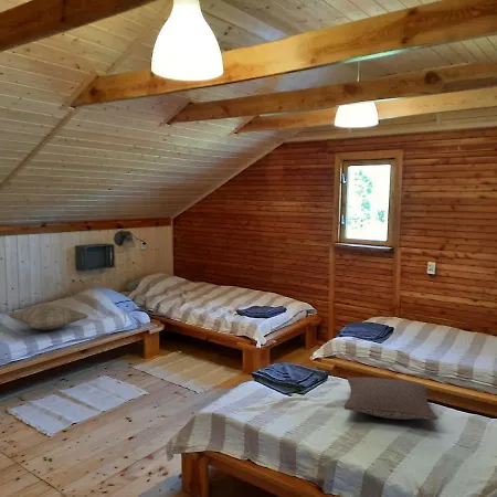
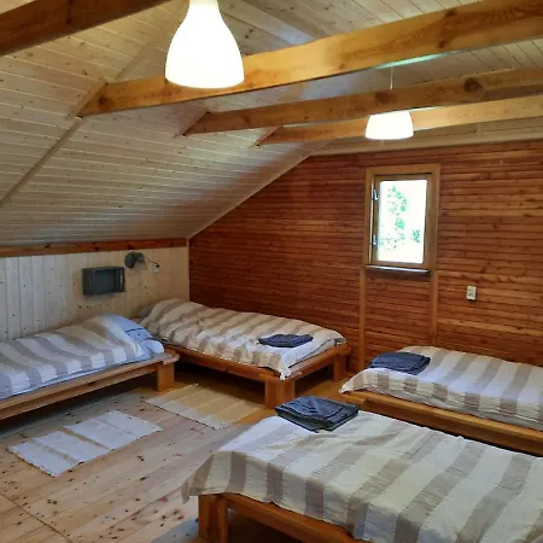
- decorative pillow [8,302,89,331]
- pillow [343,377,438,421]
